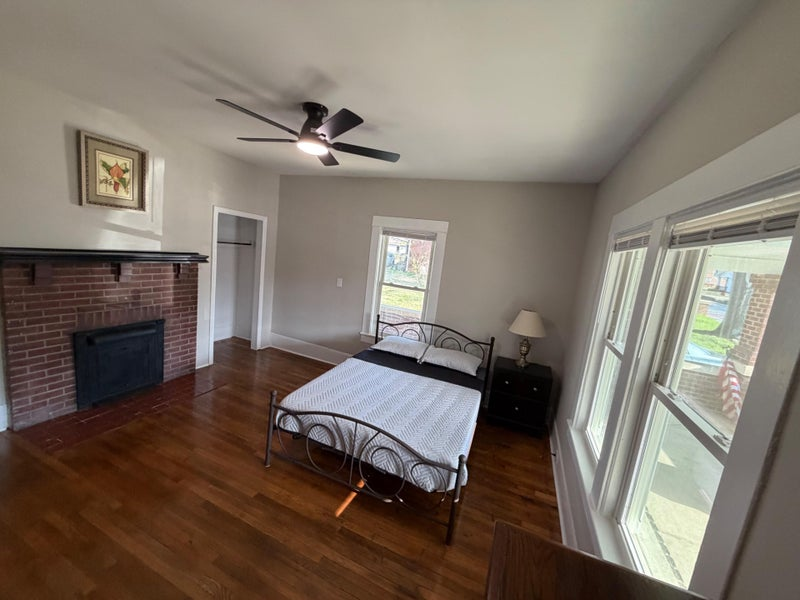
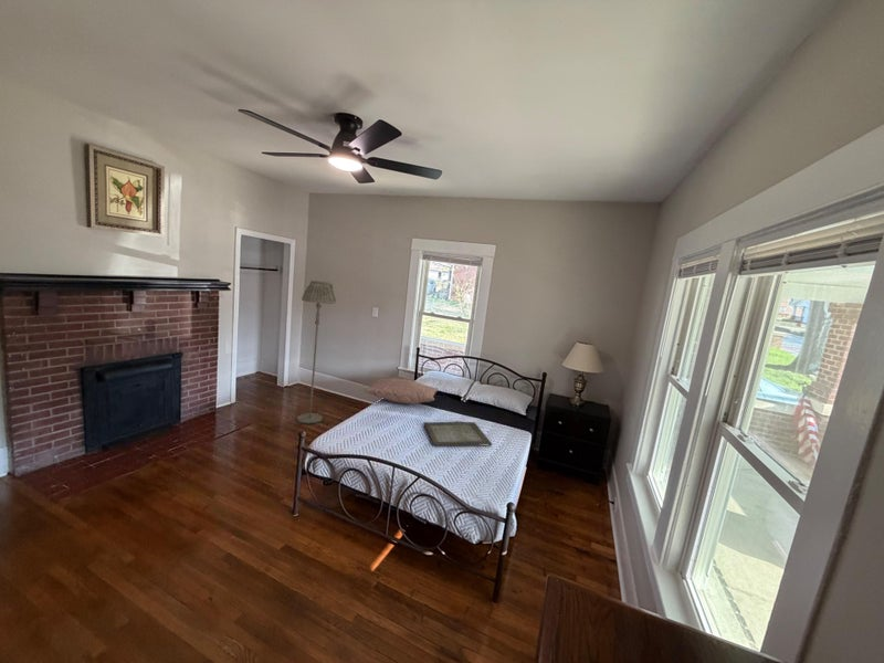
+ floor lamp [296,280,337,424]
+ serving tray [422,421,493,446]
+ pillow [364,377,439,406]
